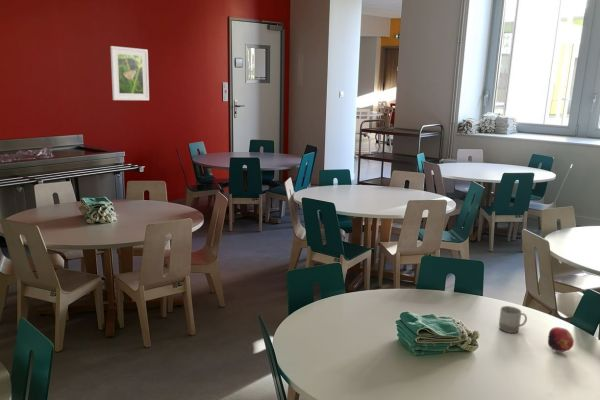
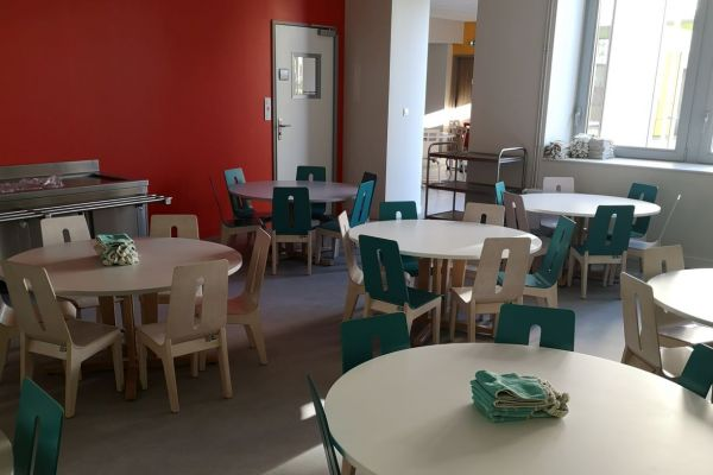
- fruit [547,326,575,353]
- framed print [110,45,150,101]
- cup [498,305,528,334]
